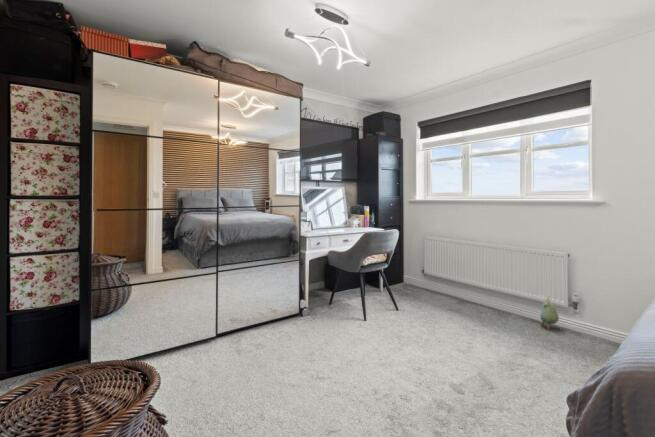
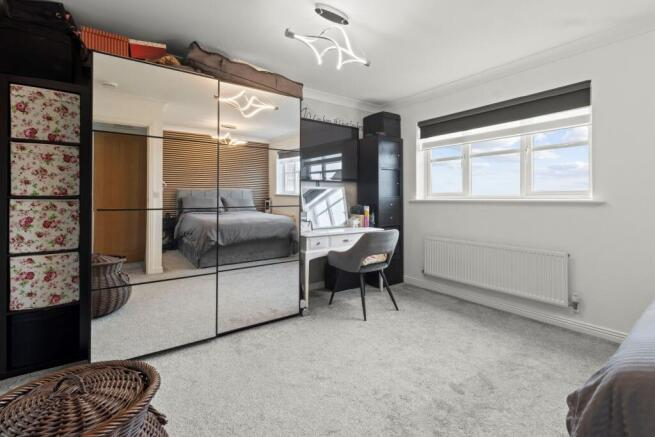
- plush toy [539,293,560,330]
